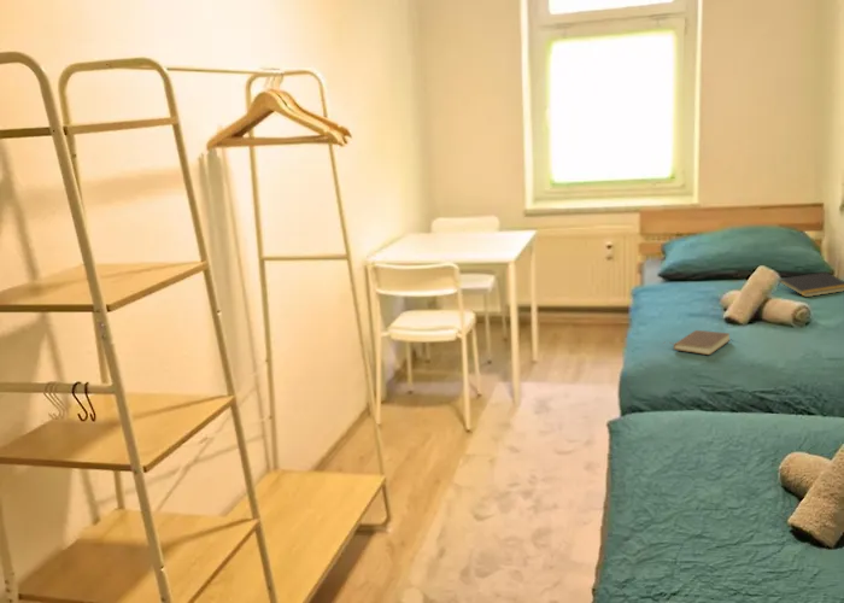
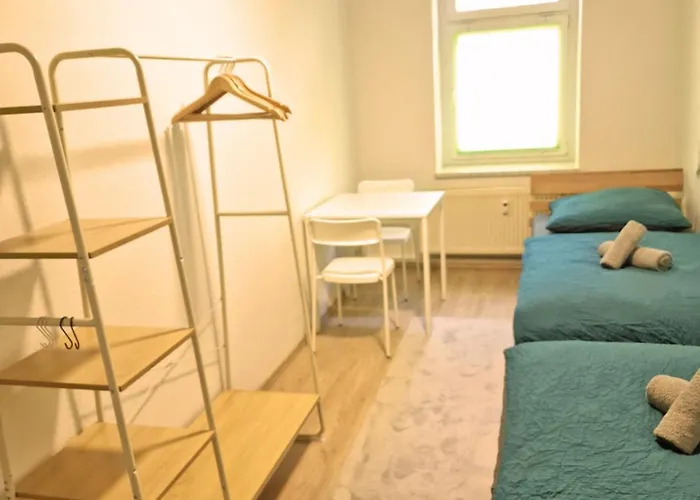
- notepad [776,271,844,298]
- book [661,329,732,356]
